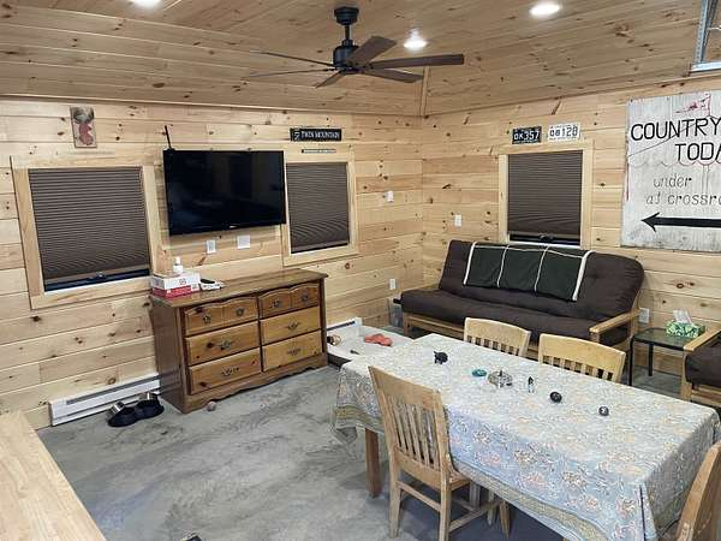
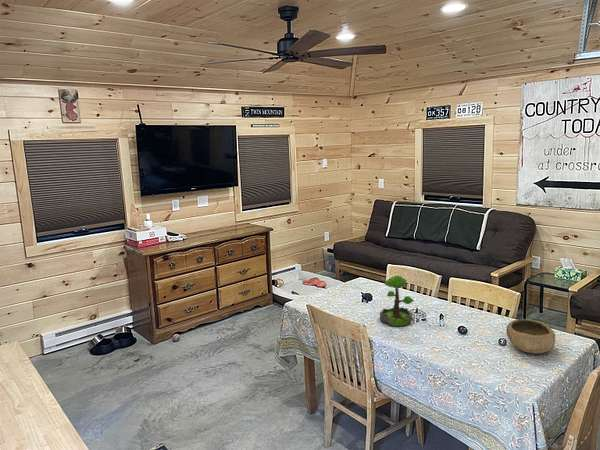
+ bowl [505,318,556,355]
+ plant [379,275,415,327]
